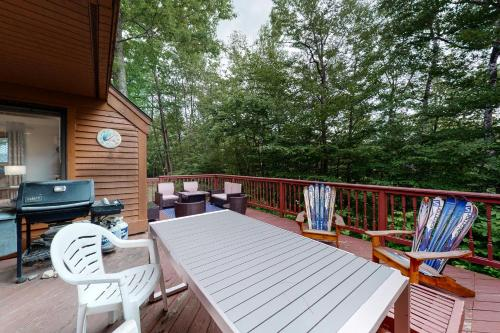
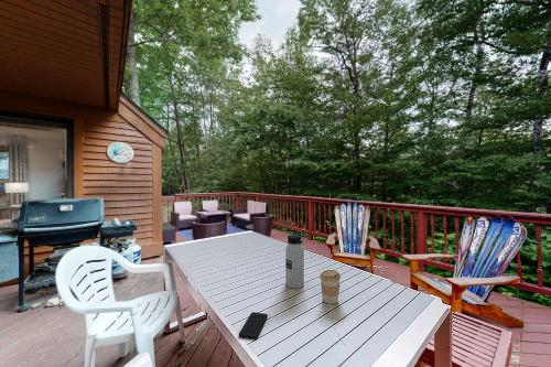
+ coffee cup [318,269,342,305]
+ smartphone [238,311,269,341]
+ water bottle [284,234,305,289]
